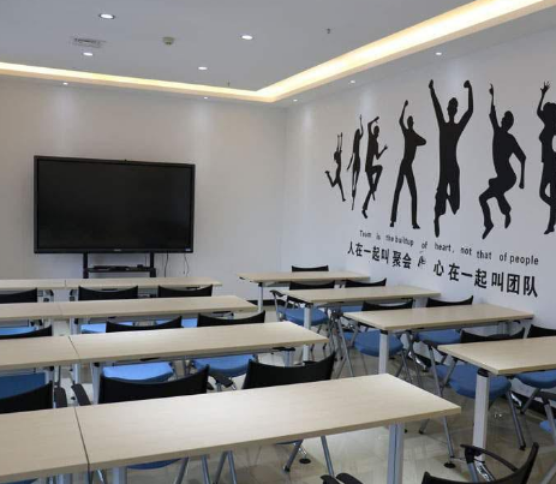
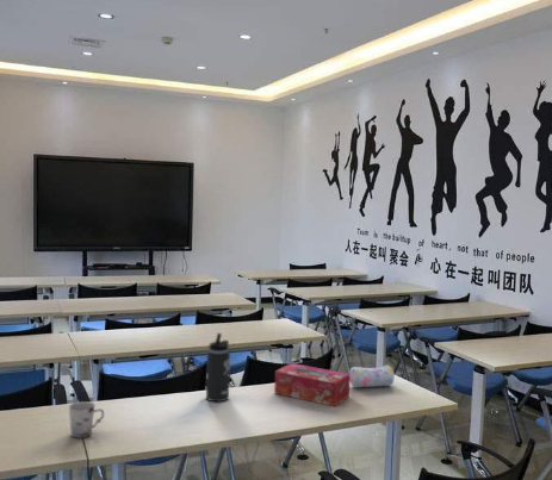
+ cup [68,400,105,440]
+ pencil case [348,363,396,388]
+ thermos bottle [205,332,231,403]
+ tissue box [273,362,351,407]
